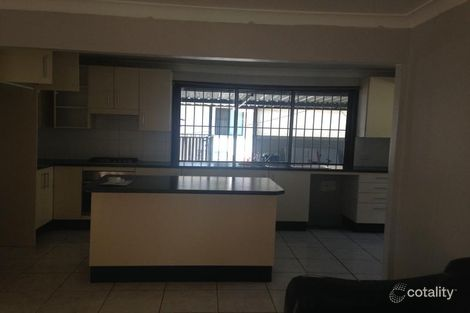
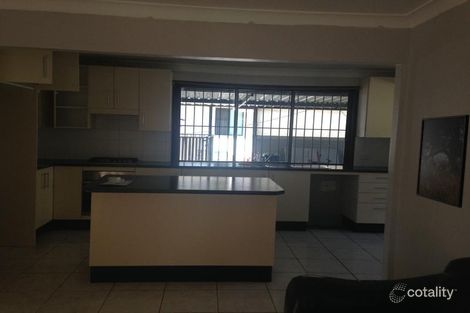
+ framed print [415,114,470,209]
